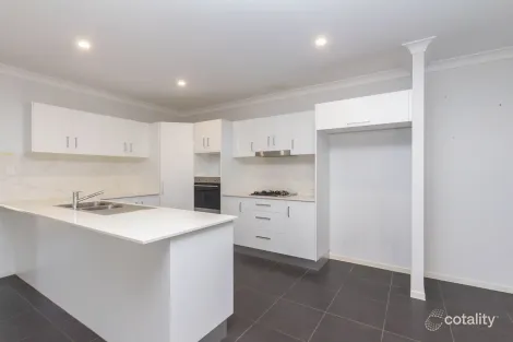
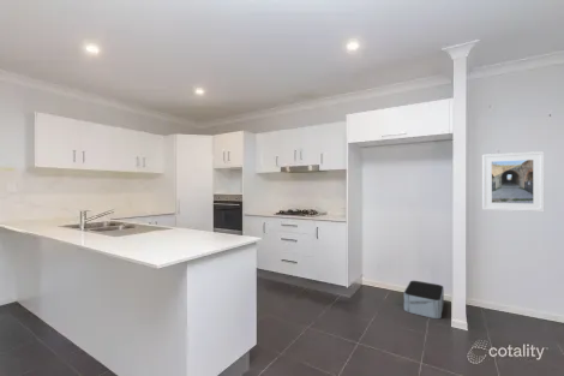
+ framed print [481,150,546,213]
+ storage bin [403,280,445,320]
